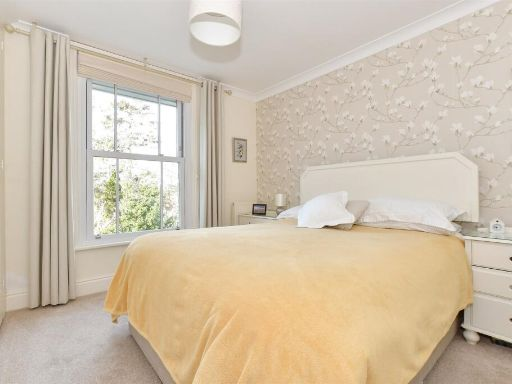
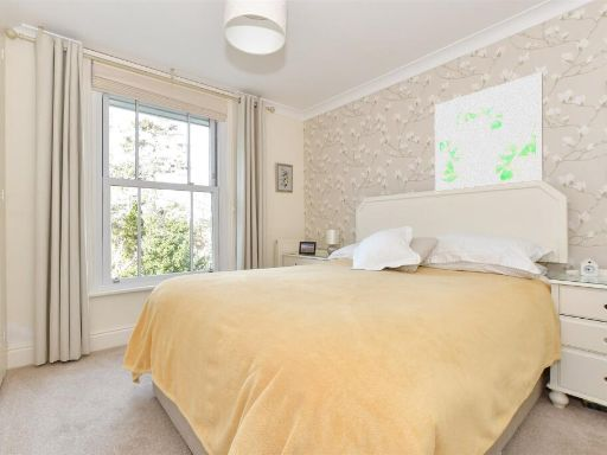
+ wall art [434,71,544,192]
